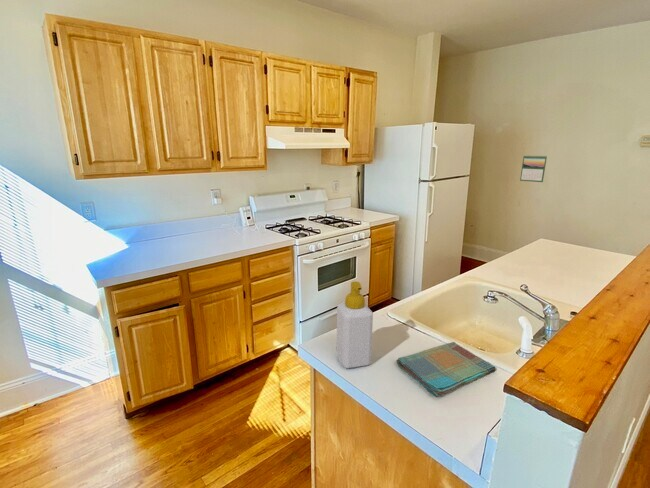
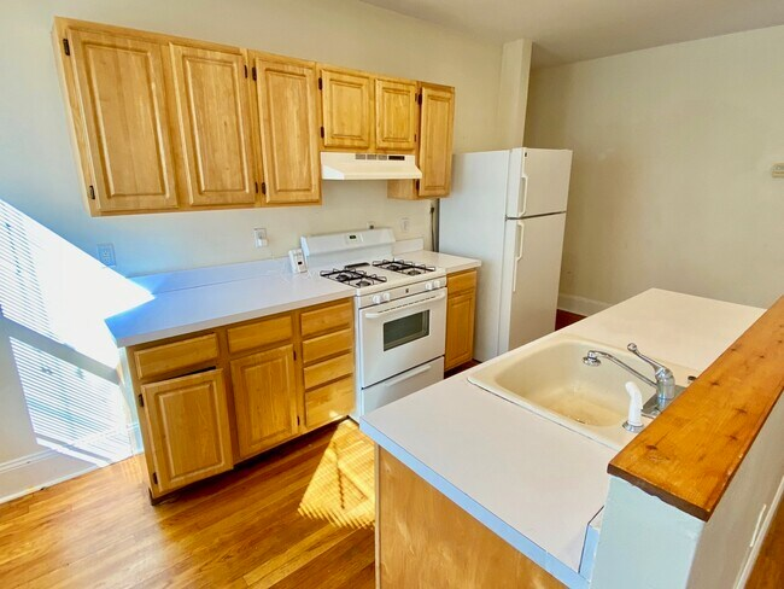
- calendar [519,154,548,183]
- soap bottle [336,281,374,369]
- dish towel [395,341,497,398]
